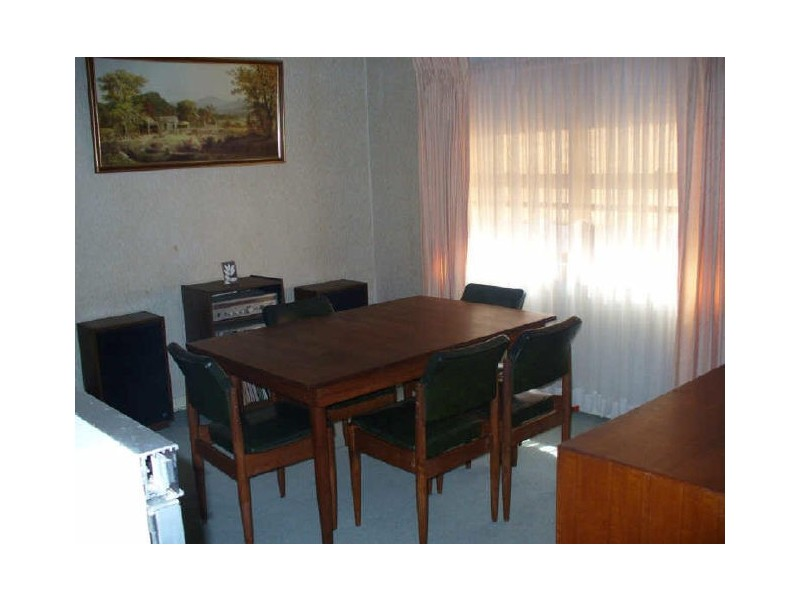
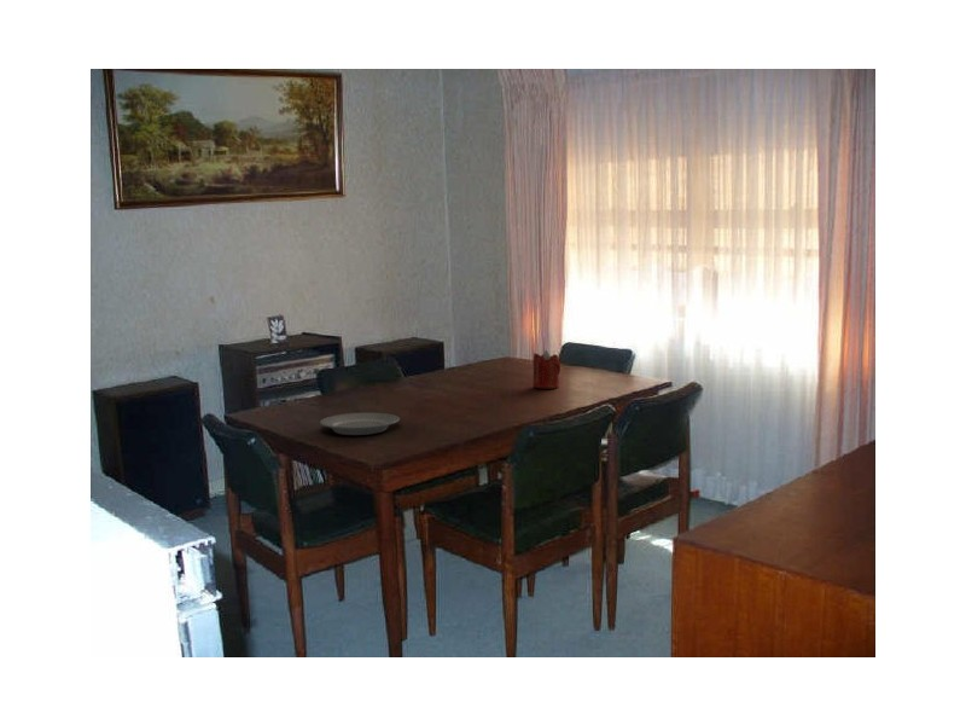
+ plate [319,412,401,436]
+ candle [533,349,561,390]
